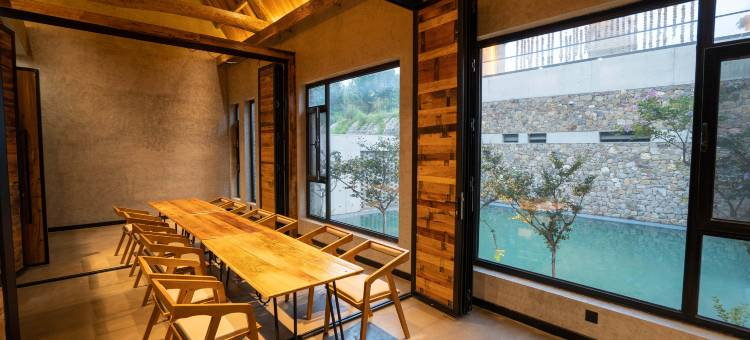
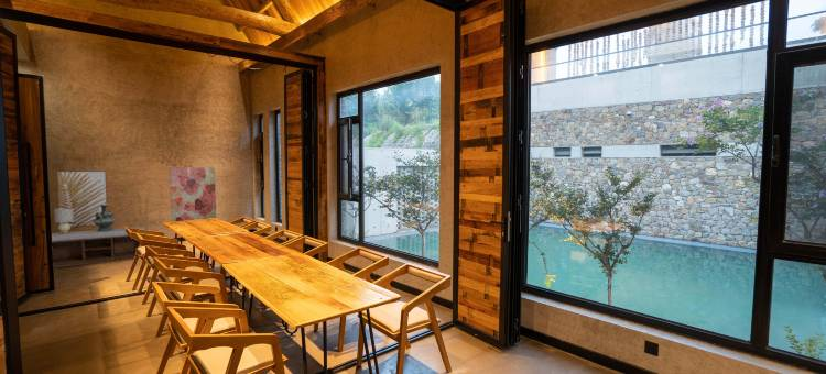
+ bench [51,226,148,268]
+ wall art [56,169,109,229]
+ wall art [169,166,217,222]
+ lamp [53,208,74,234]
+ decorative urn [94,204,117,231]
